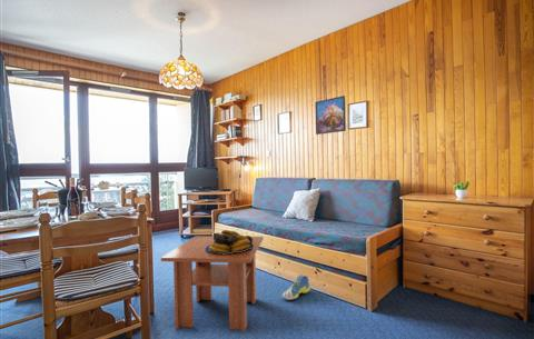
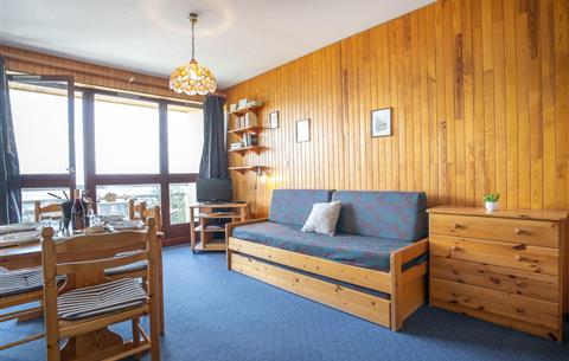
- coffee table [160,235,264,333]
- sneaker [281,273,312,301]
- fruit bowl [205,229,254,255]
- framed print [314,94,347,136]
